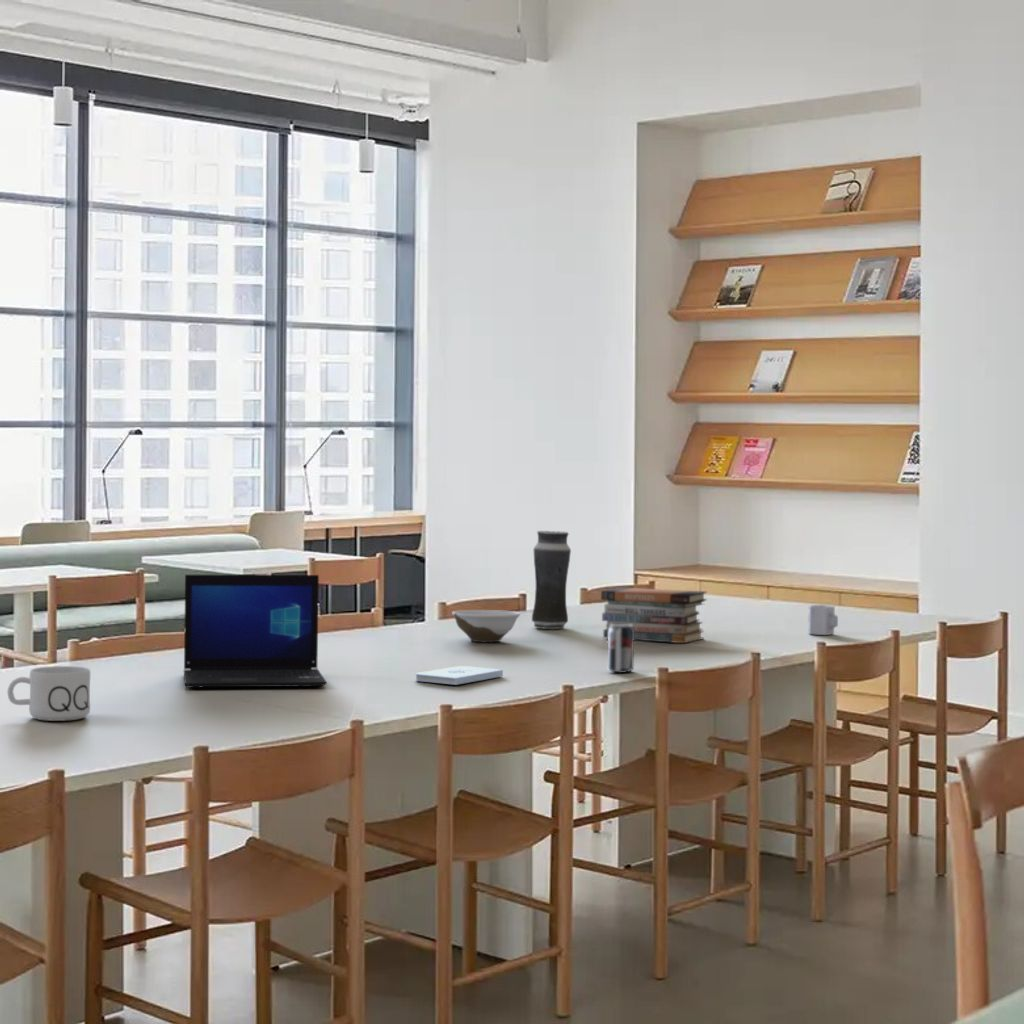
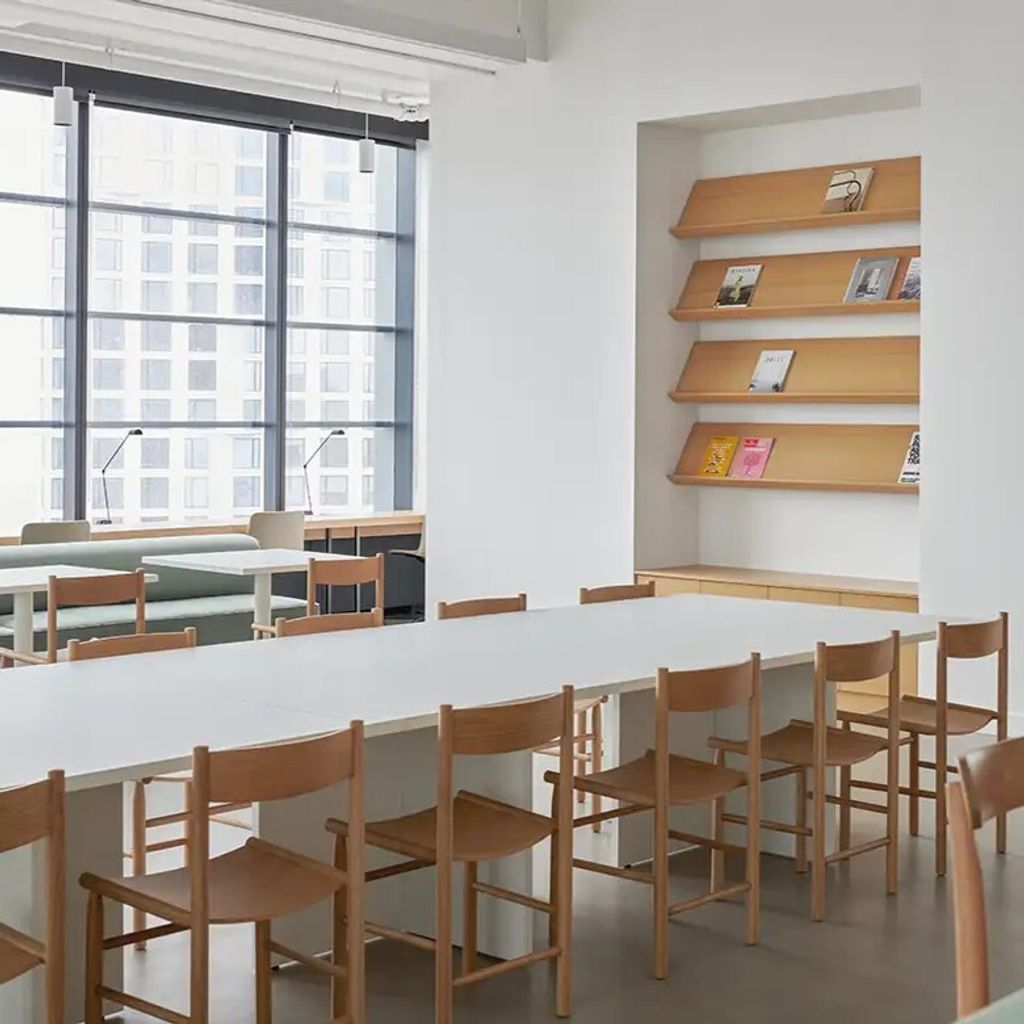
- beverage can [607,624,635,674]
- book stack [600,586,708,644]
- cup [807,604,839,636]
- laptop [183,573,327,689]
- vase [531,530,572,630]
- notepad [414,665,504,686]
- bowl [451,609,521,643]
- mug [6,665,91,722]
